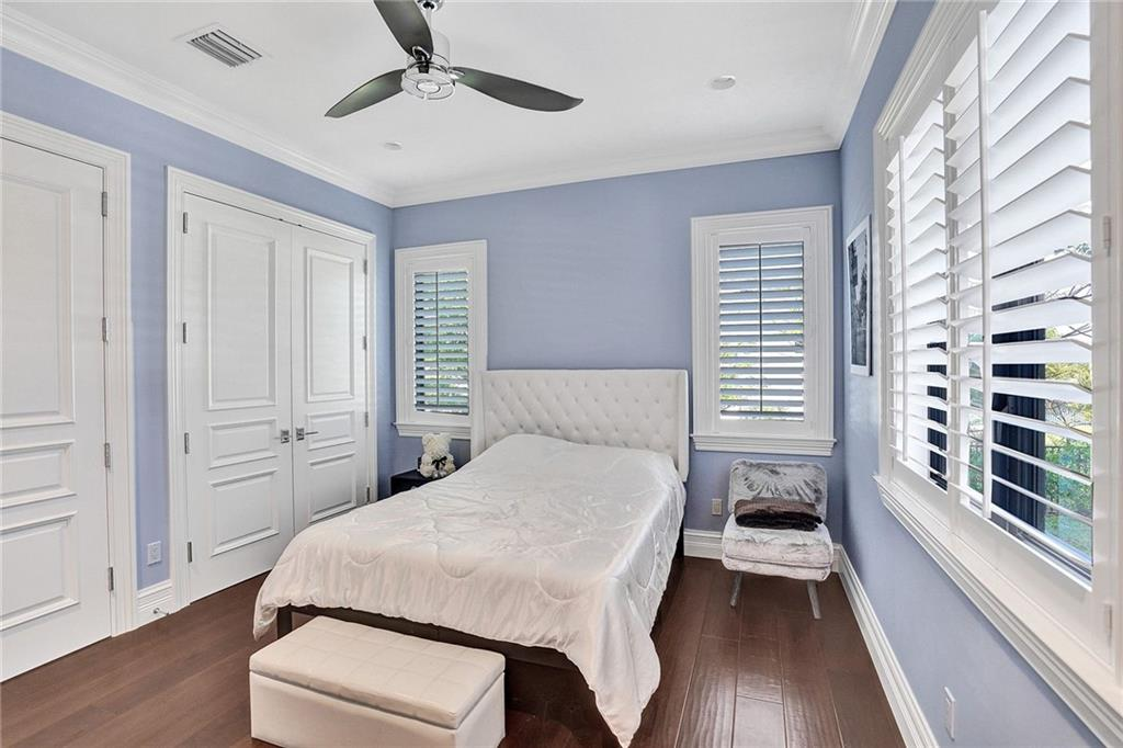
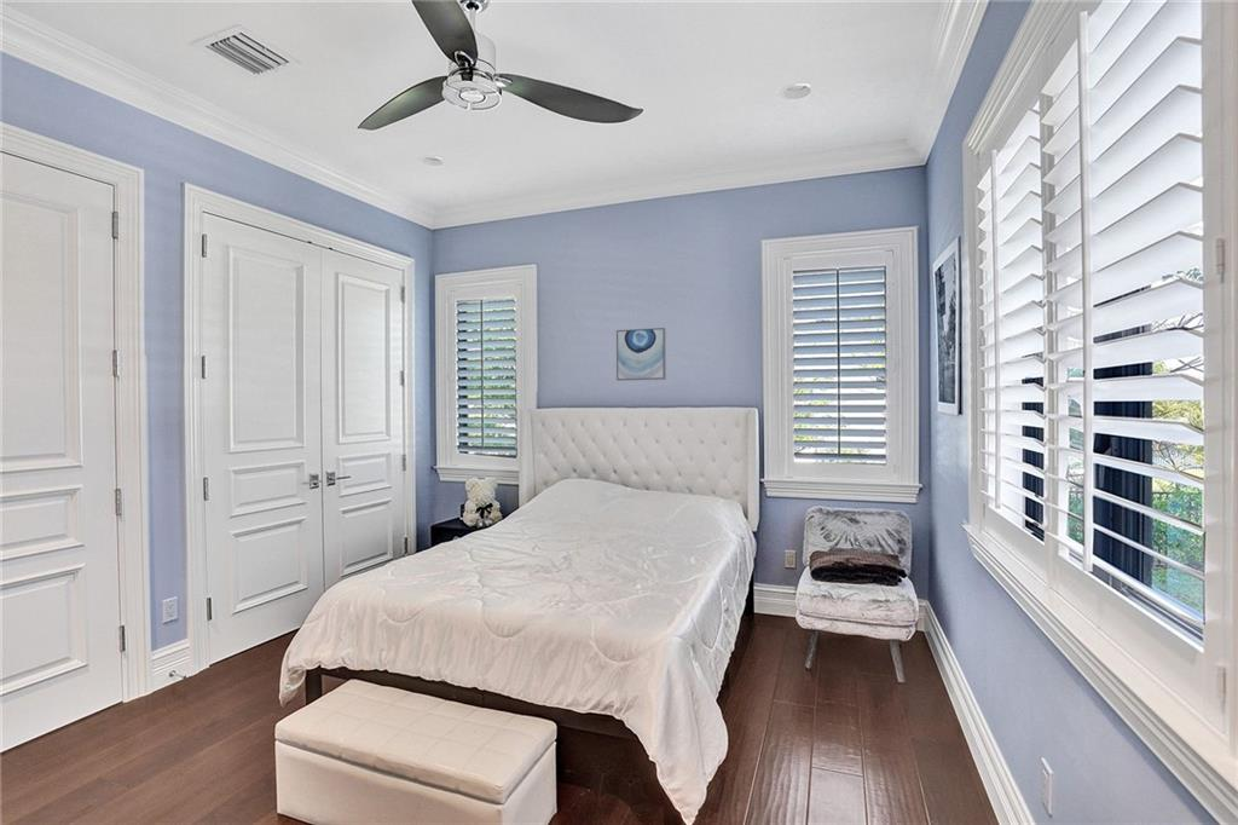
+ wall art [615,327,667,382]
